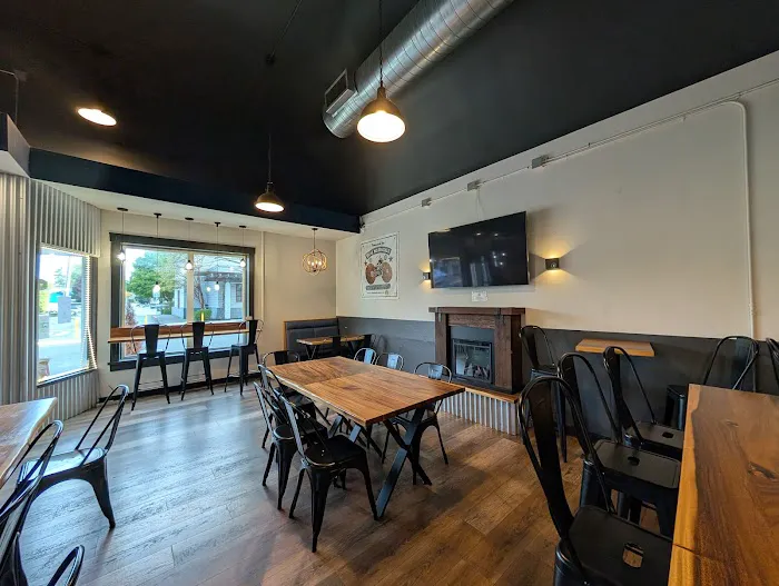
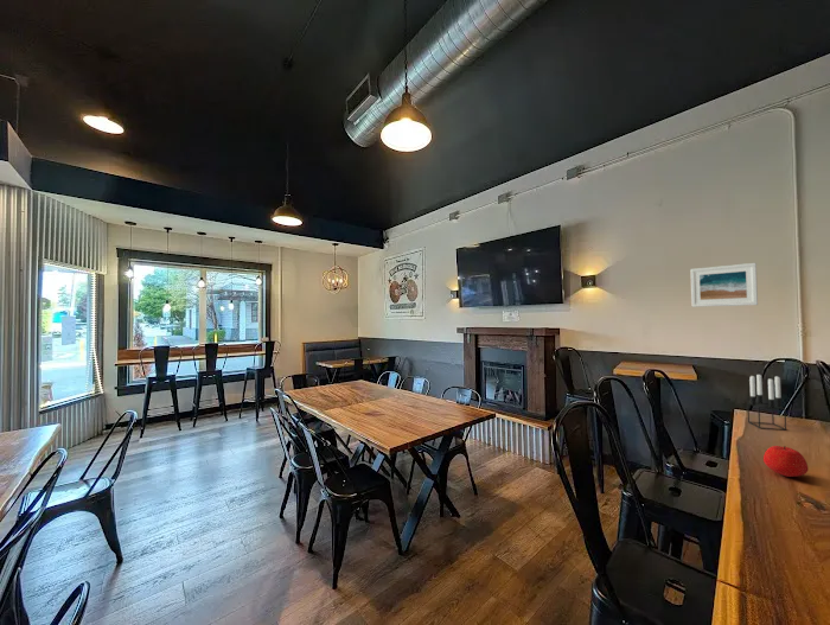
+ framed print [689,262,759,308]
+ candle holder [746,374,787,432]
+ apple [762,445,810,478]
